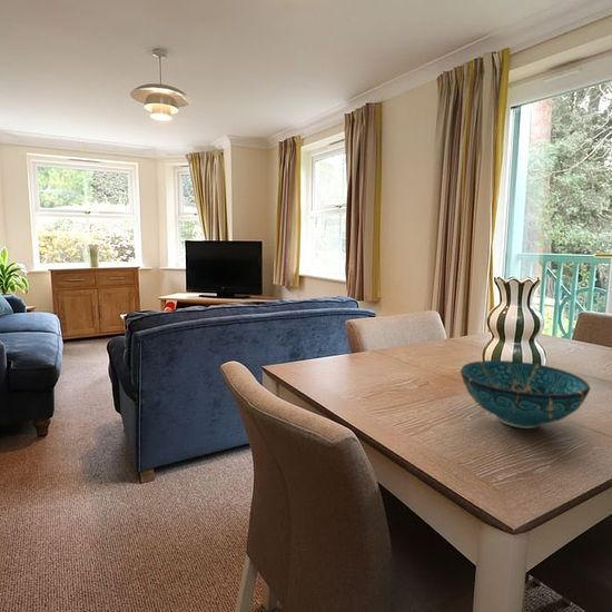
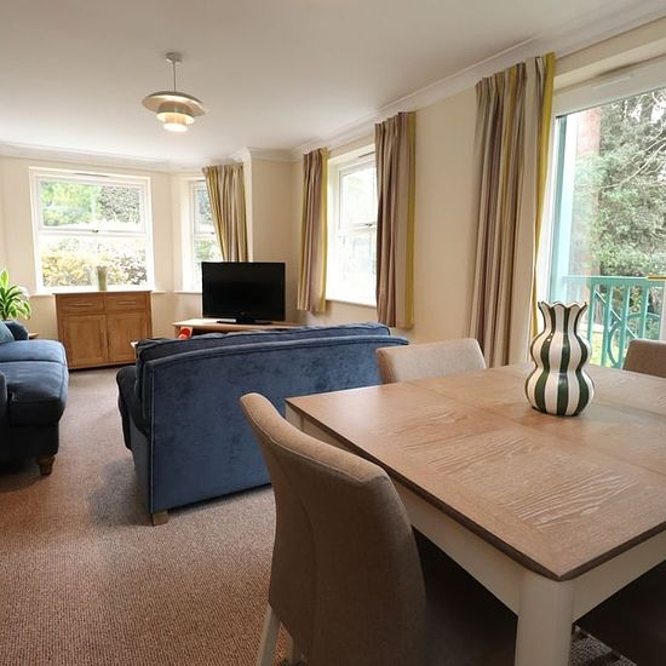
- decorative bowl [460,359,592,430]
